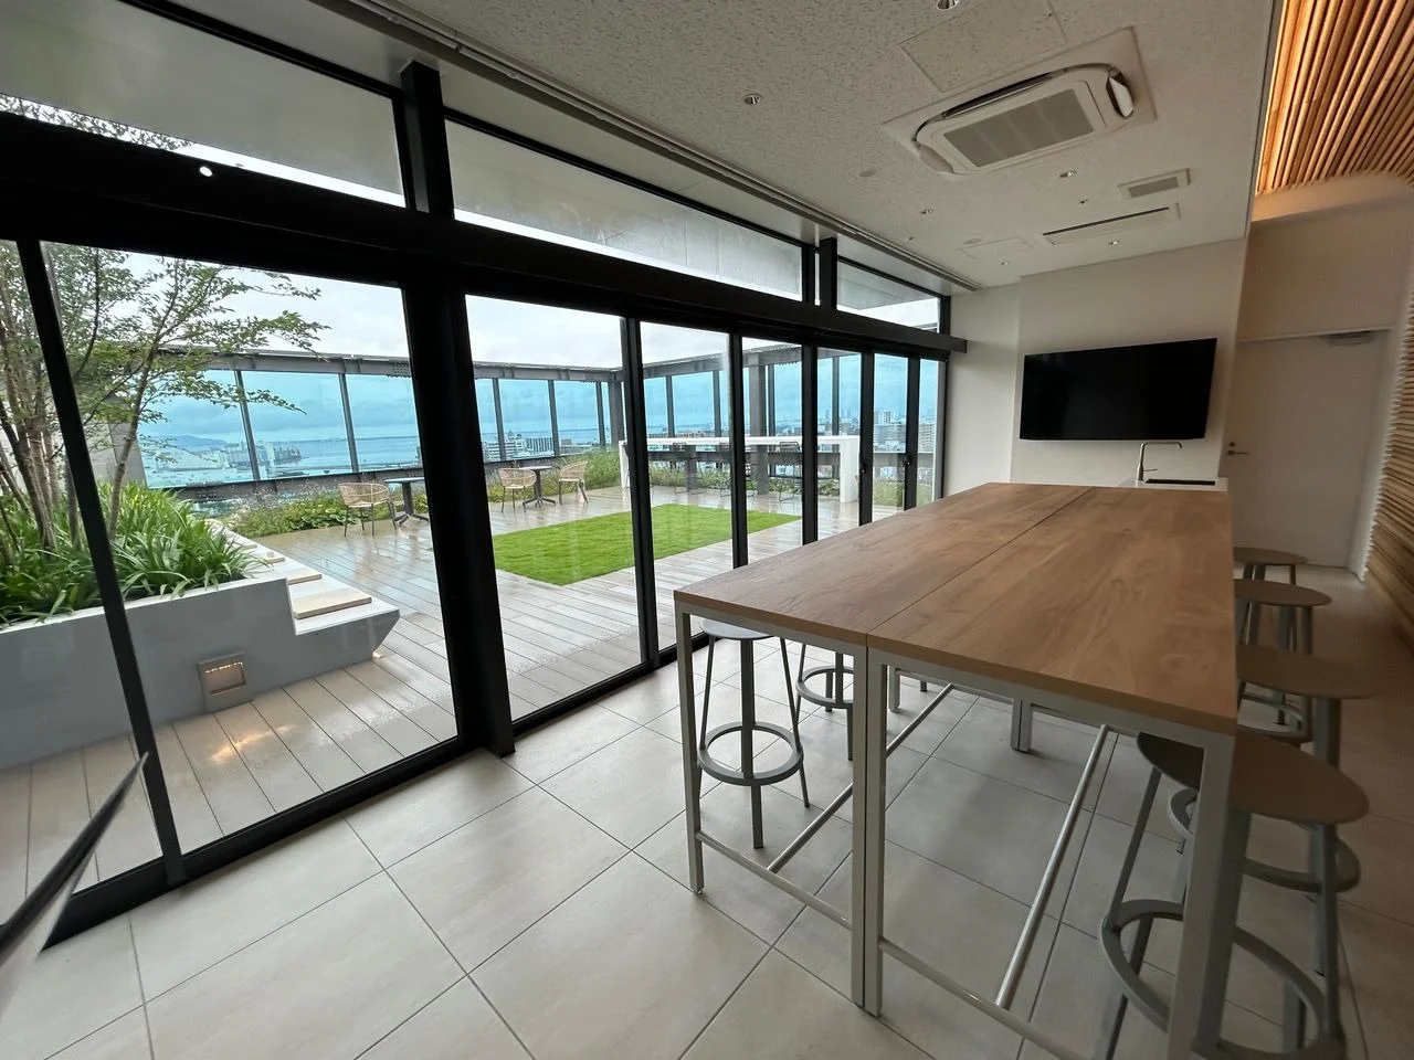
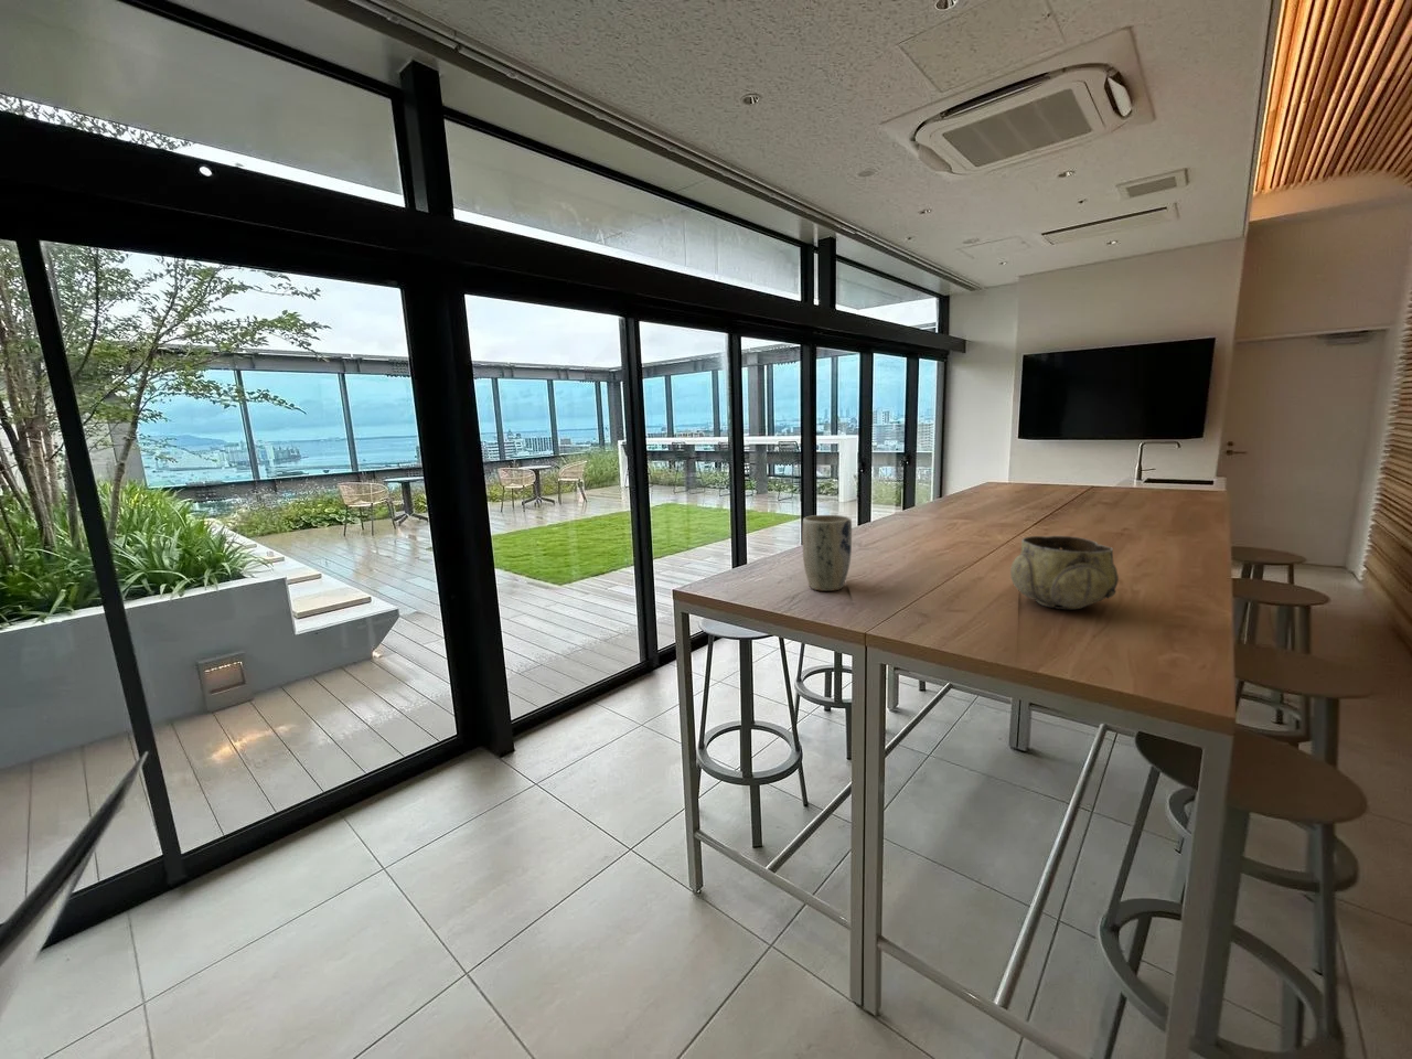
+ plant pot [801,514,853,593]
+ decorative bowl [1010,535,1120,610]
